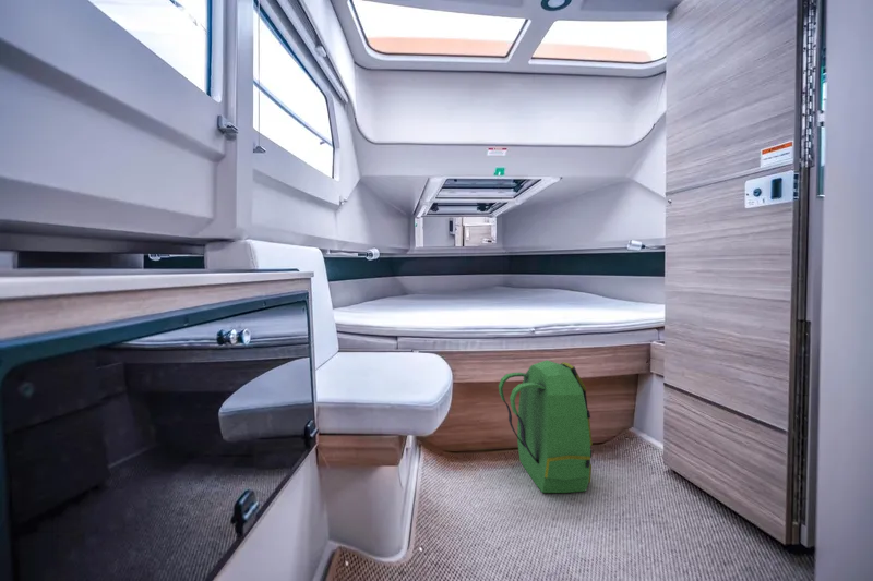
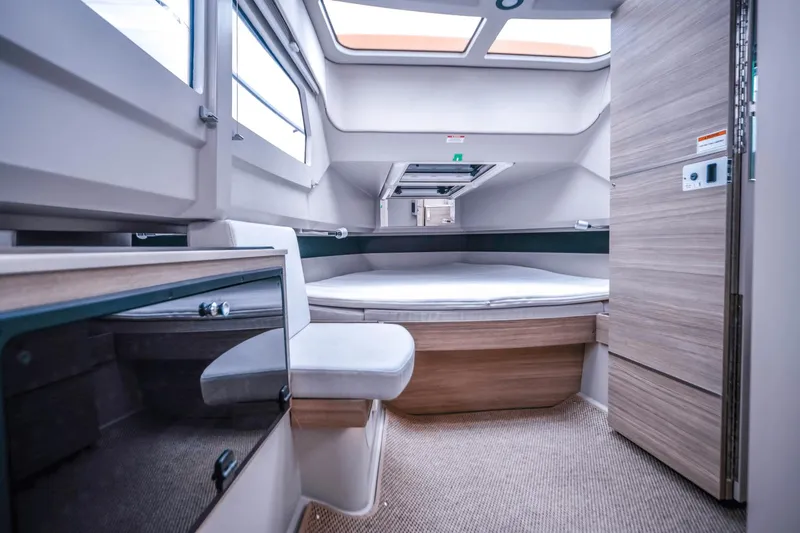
- backpack [498,359,594,494]
